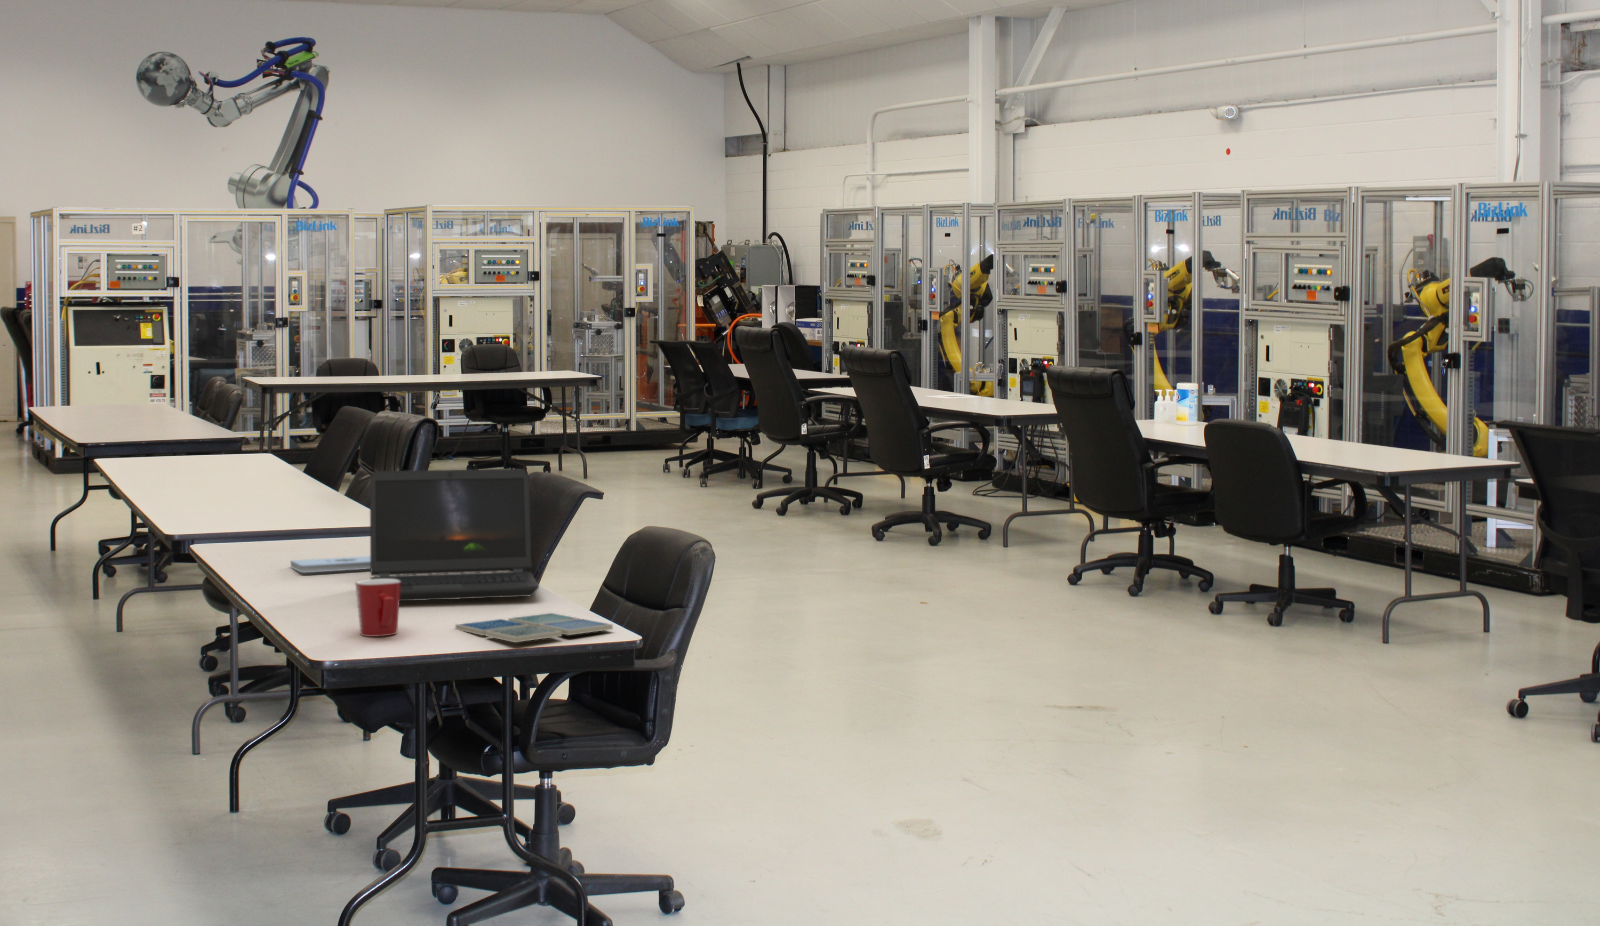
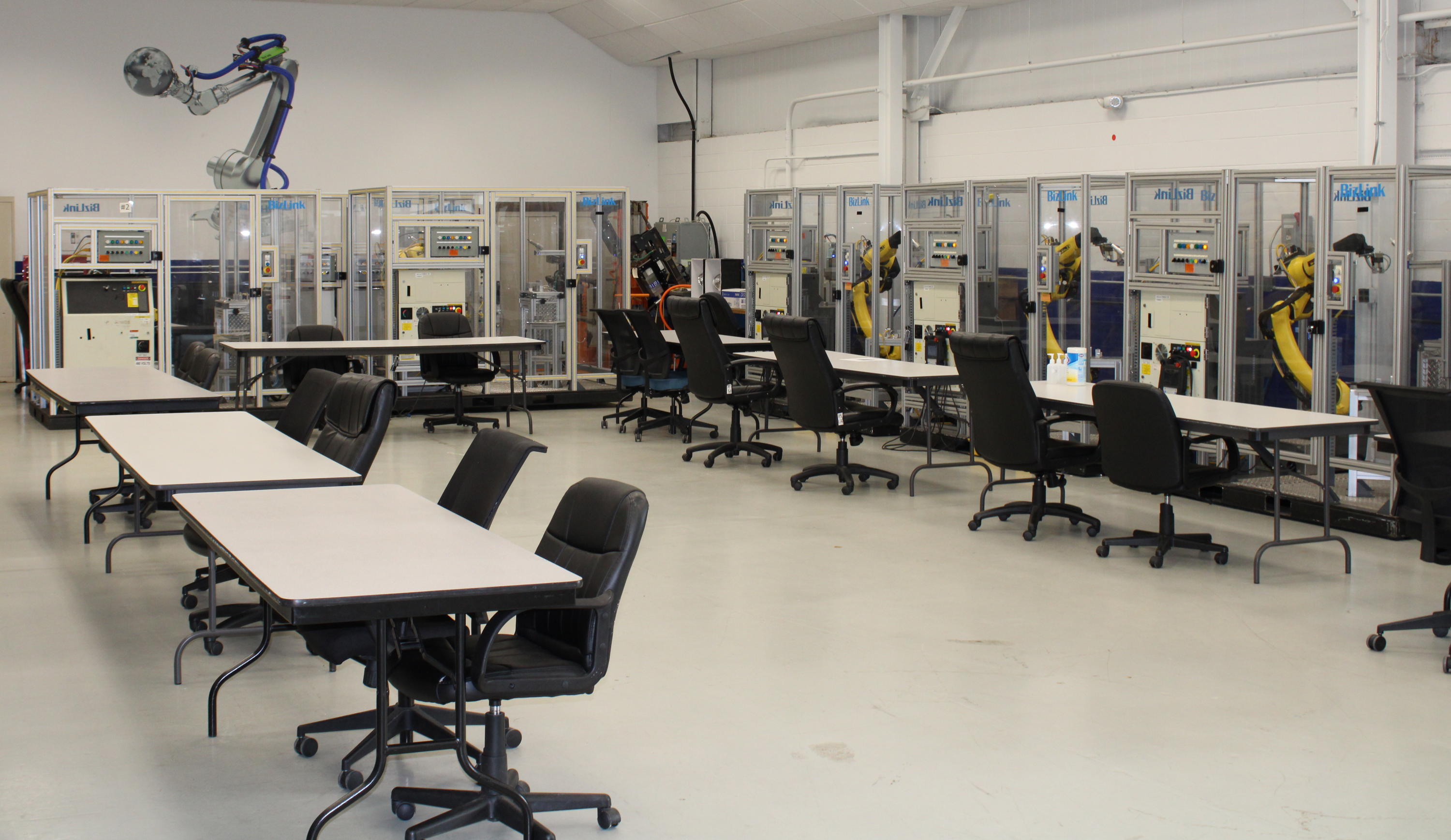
- drink coaster [455,613,613,643]
- laptop computer [369,469,539,601]
- mug [355,579,400,637]
- notepad [290,556,371,573]
